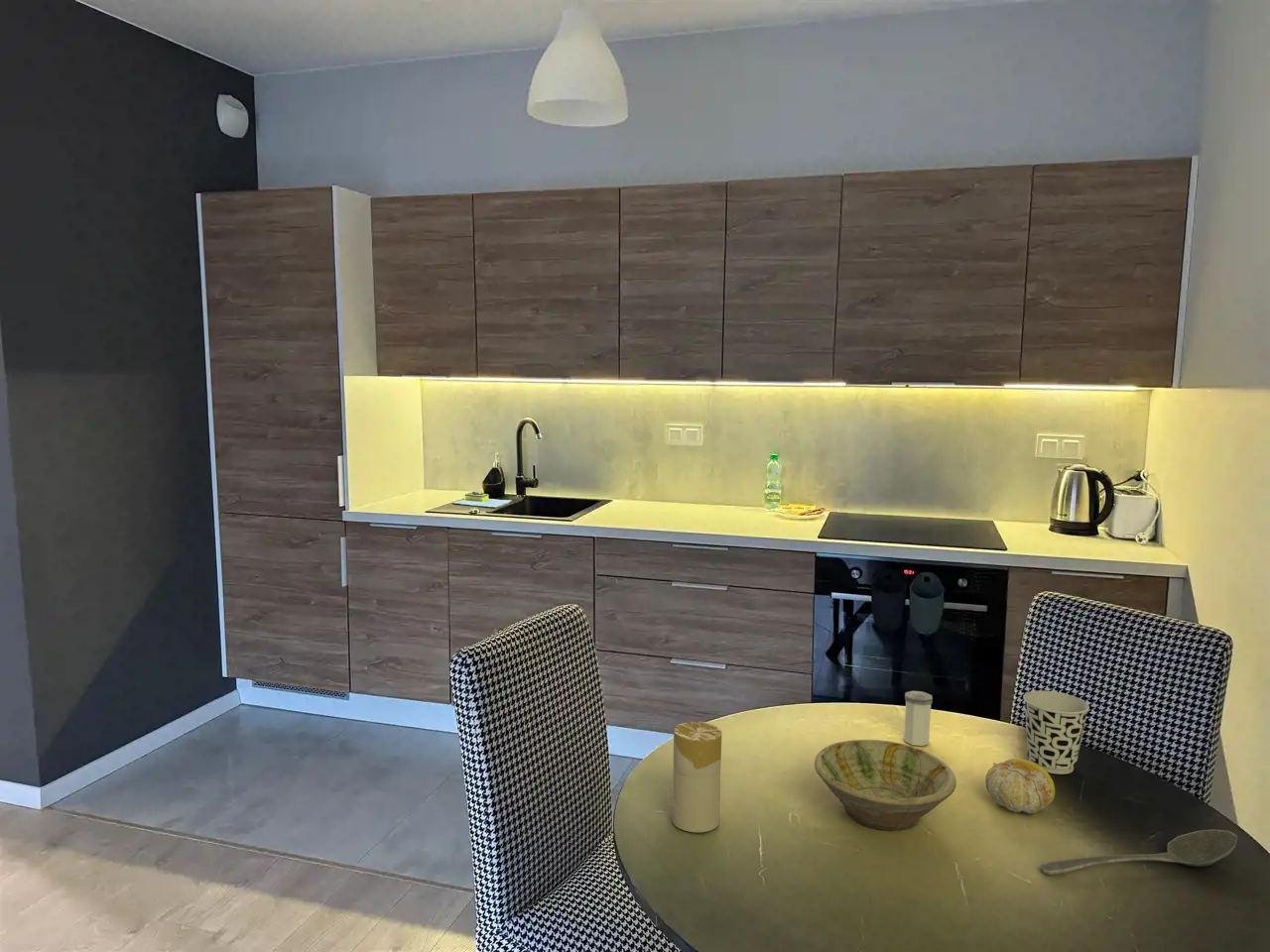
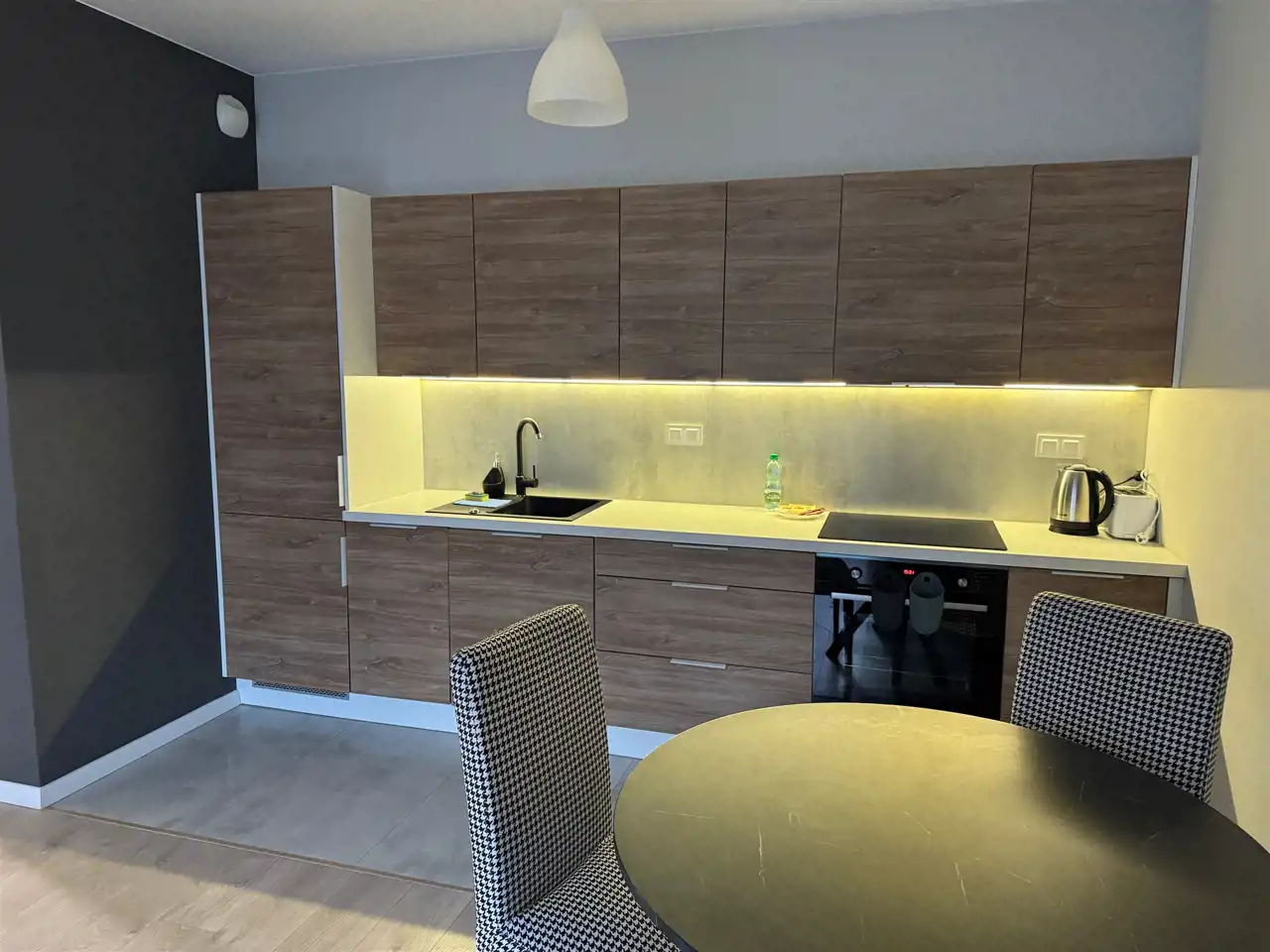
- fruit [984,758,1056,815]
- candle [670,721,722,833]
- bowl [814,739,957,831]
- stirrer [1040,829,1238,876]
- cup [1022,690,1090,775]
- salt shaker [903,690,934,747]
